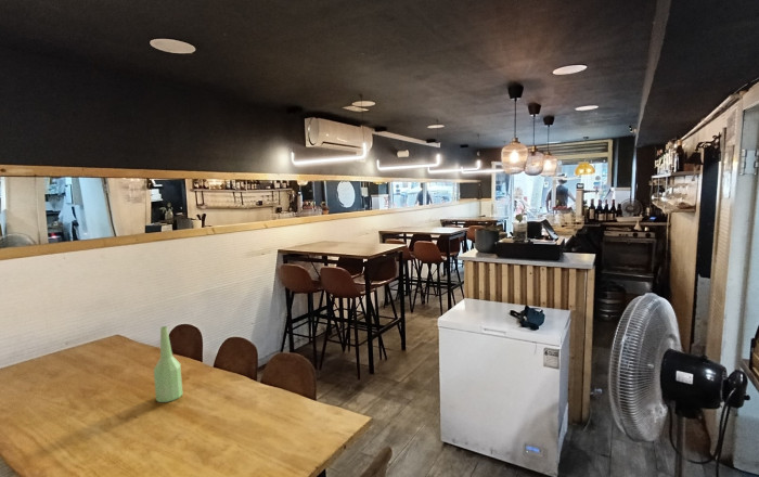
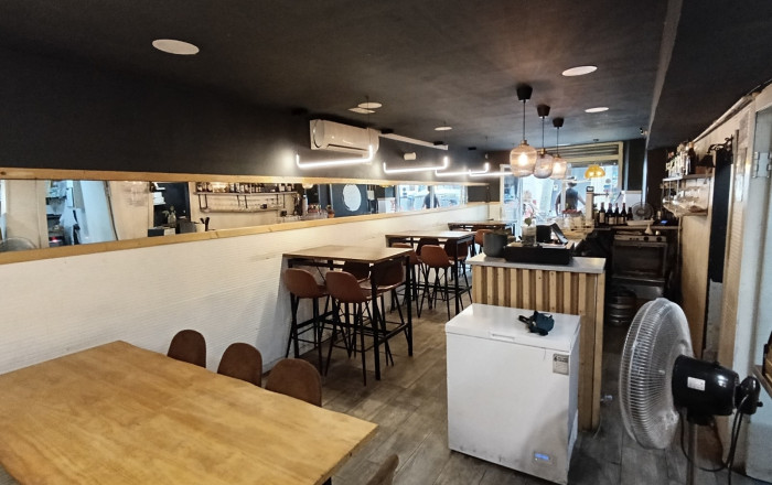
- bottle [153,325,183,403]
